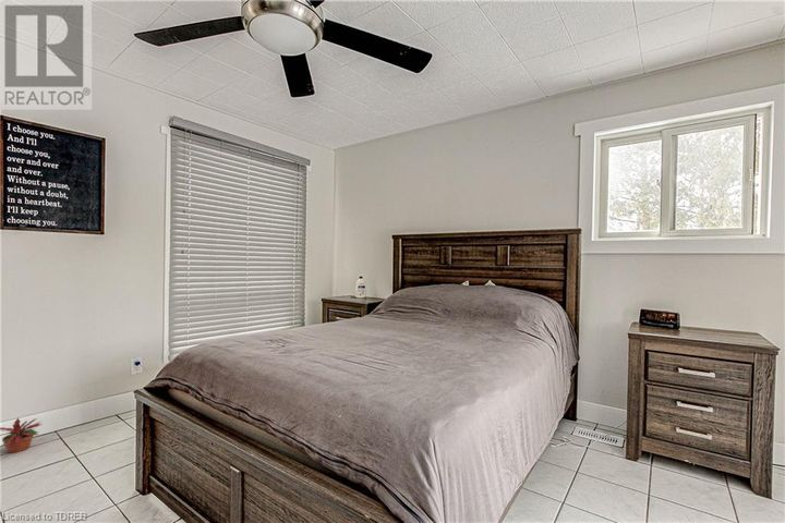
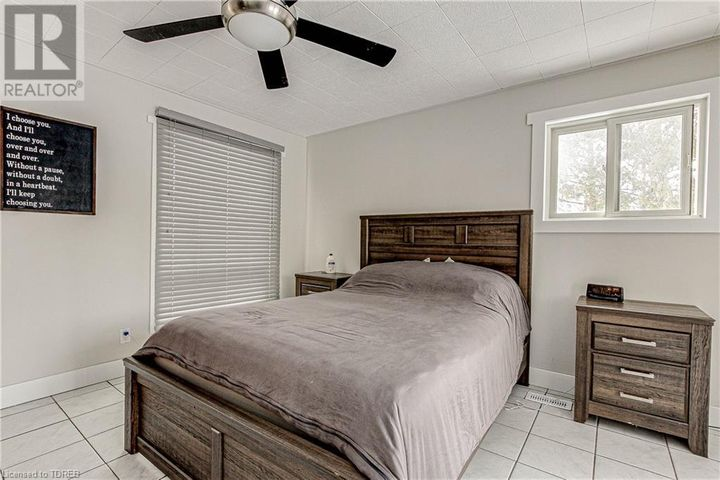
- potted plant [0,416,44,454]
